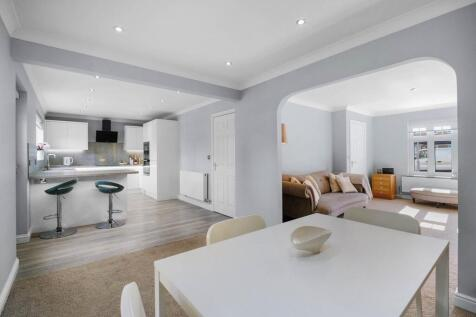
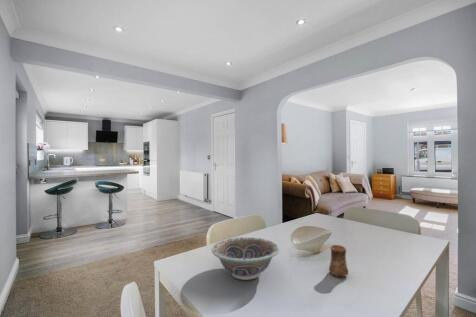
+ cup [328,244,349,278]
+ decorative bowl [211,236,280,281]
